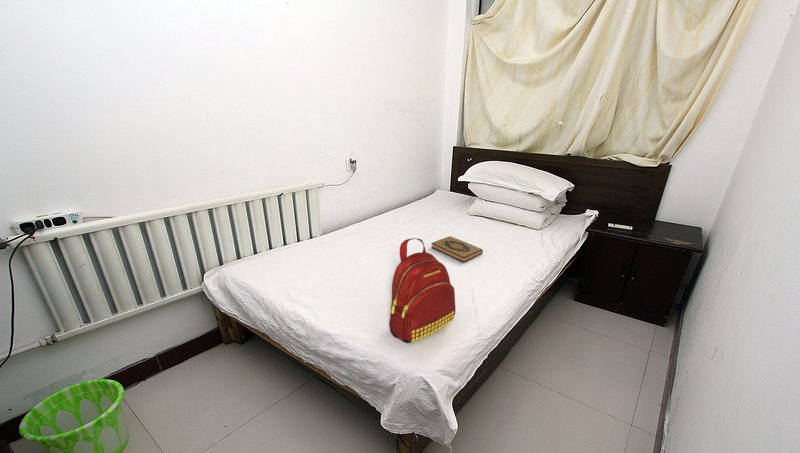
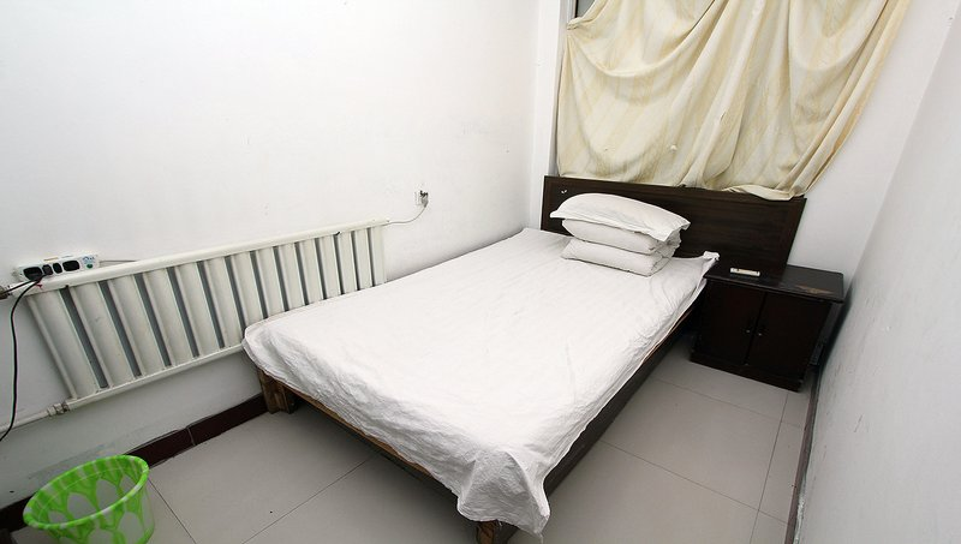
- hardback book [430,235,484,264]
- backpack [388,237,457,344]
